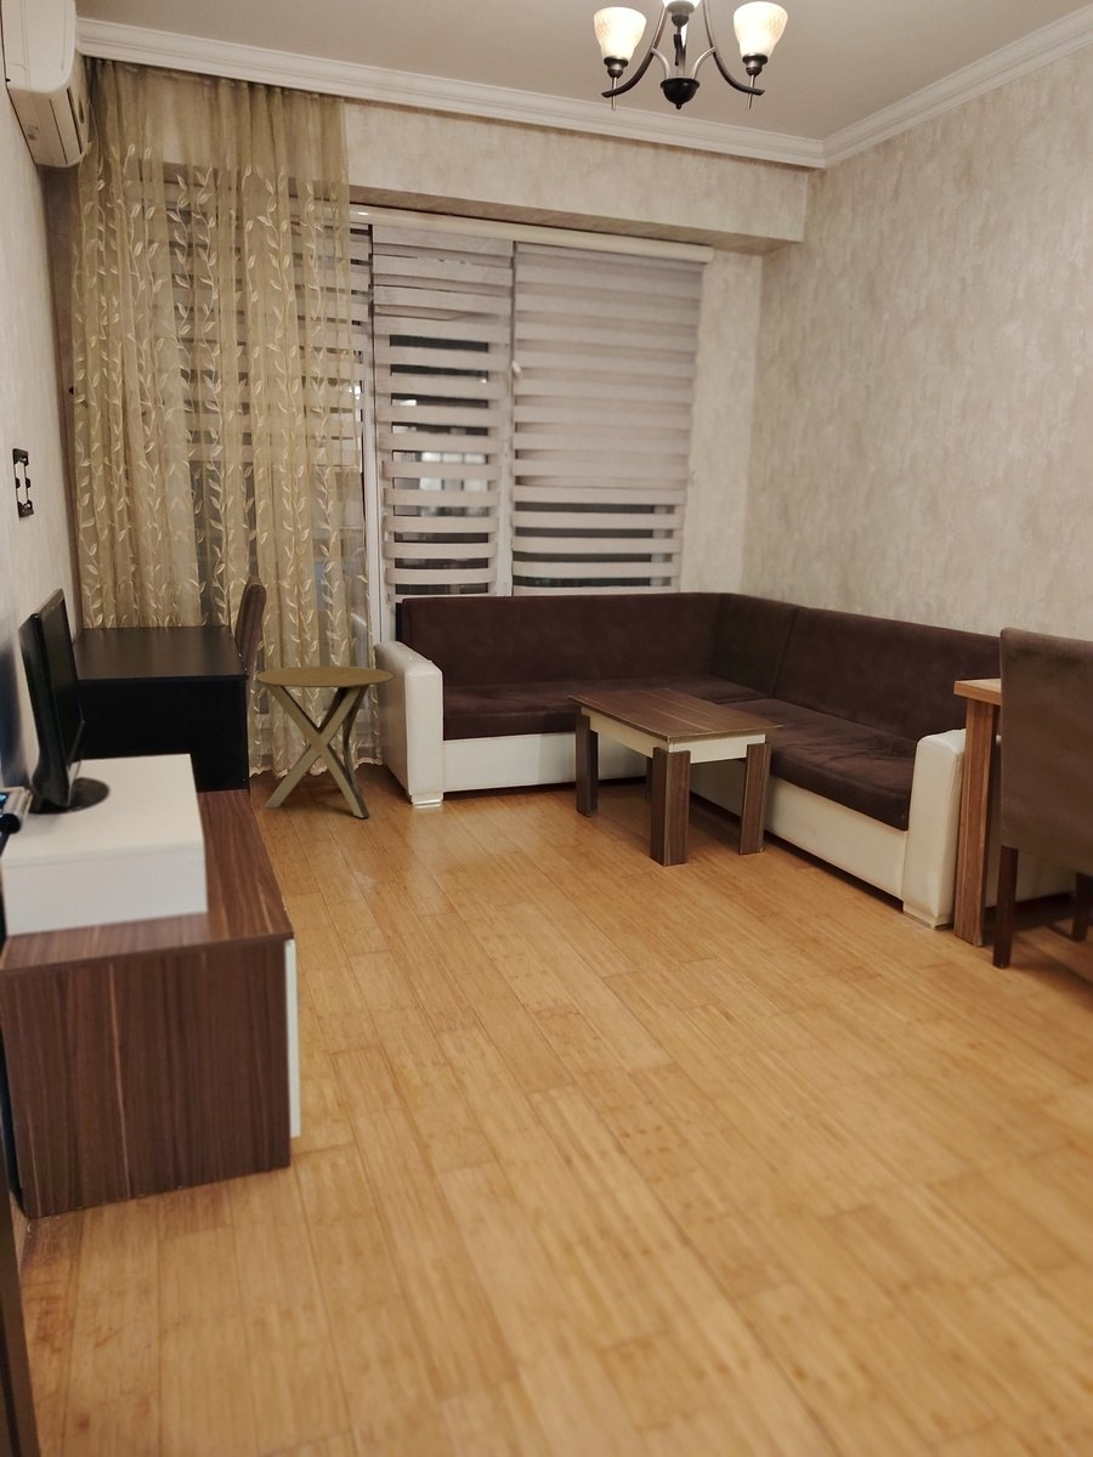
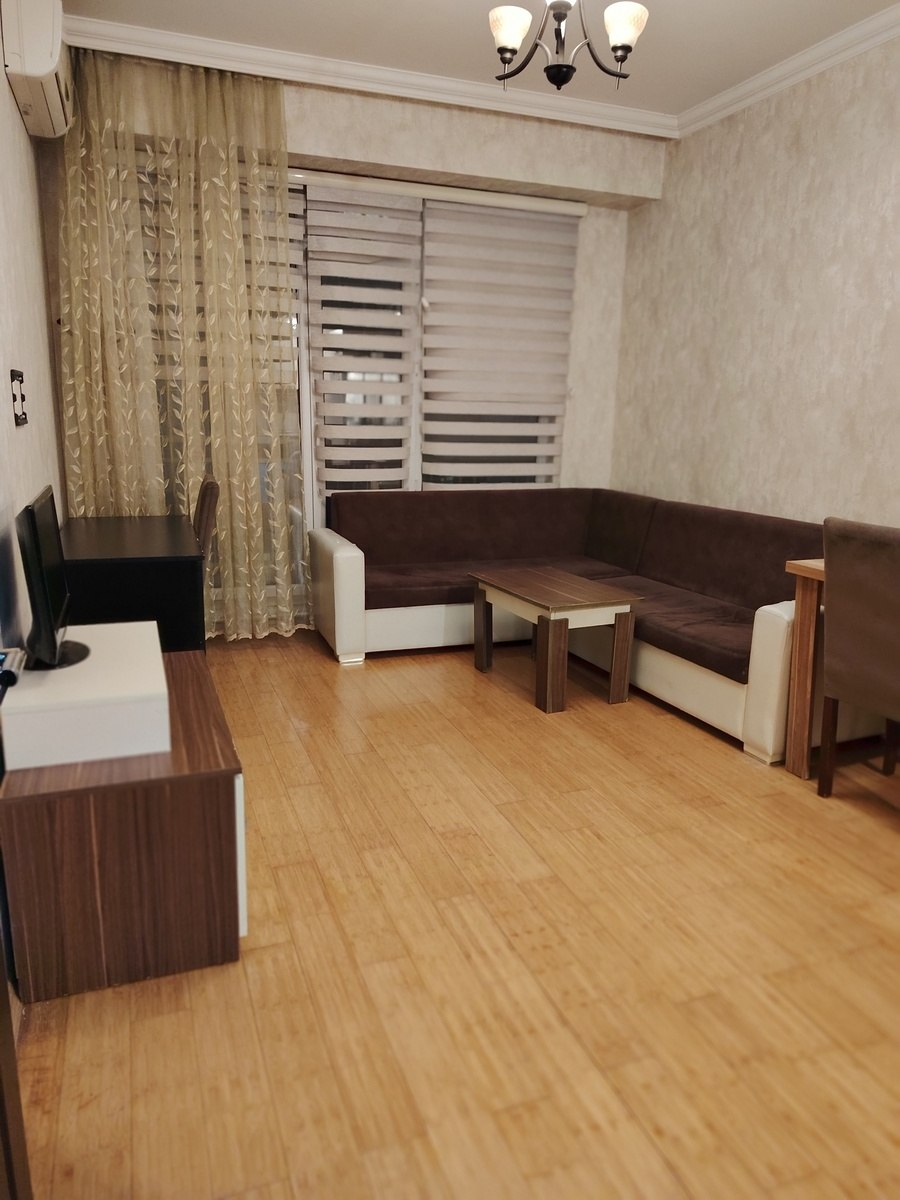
- side table [255,665,396,818]
